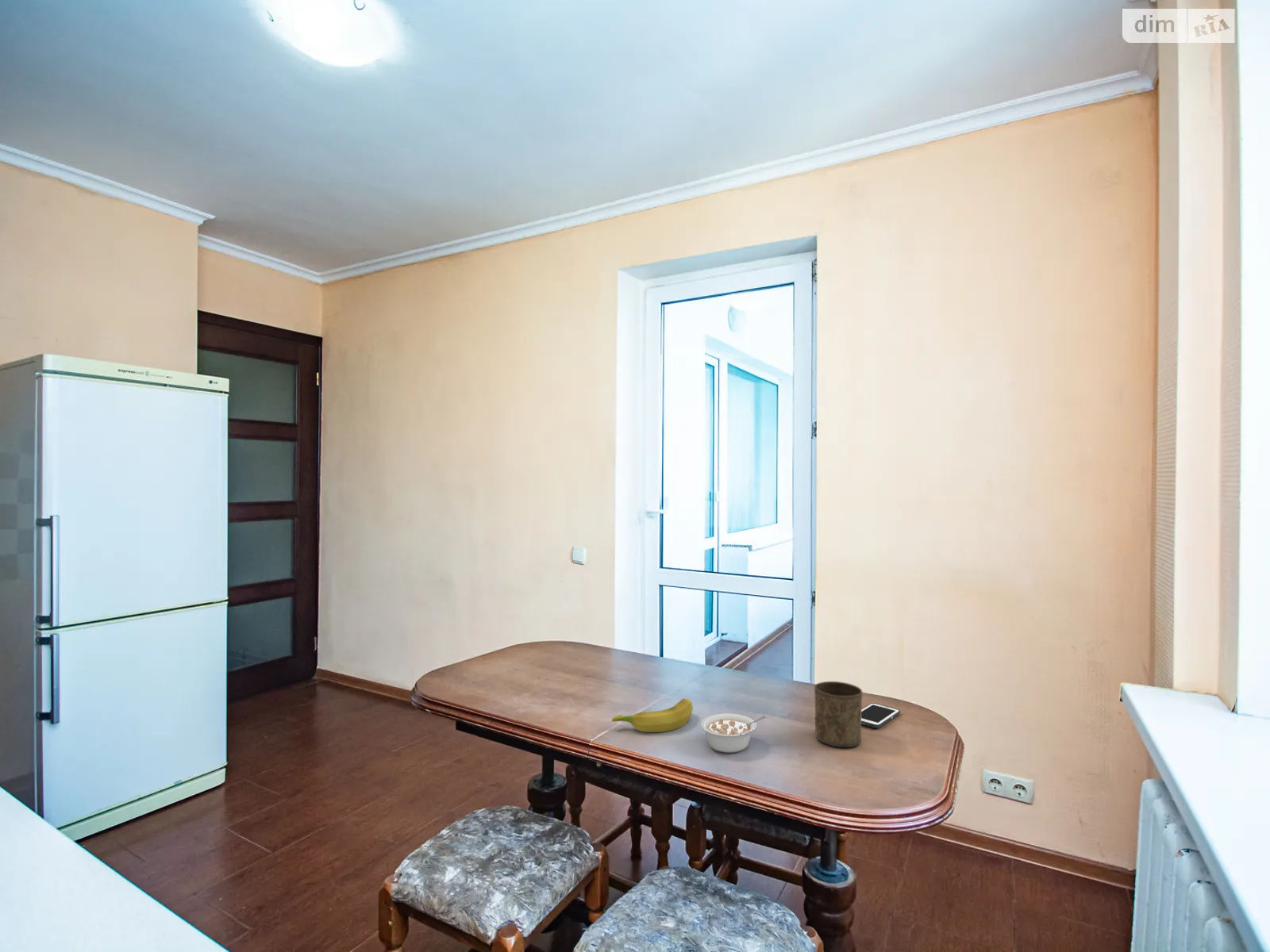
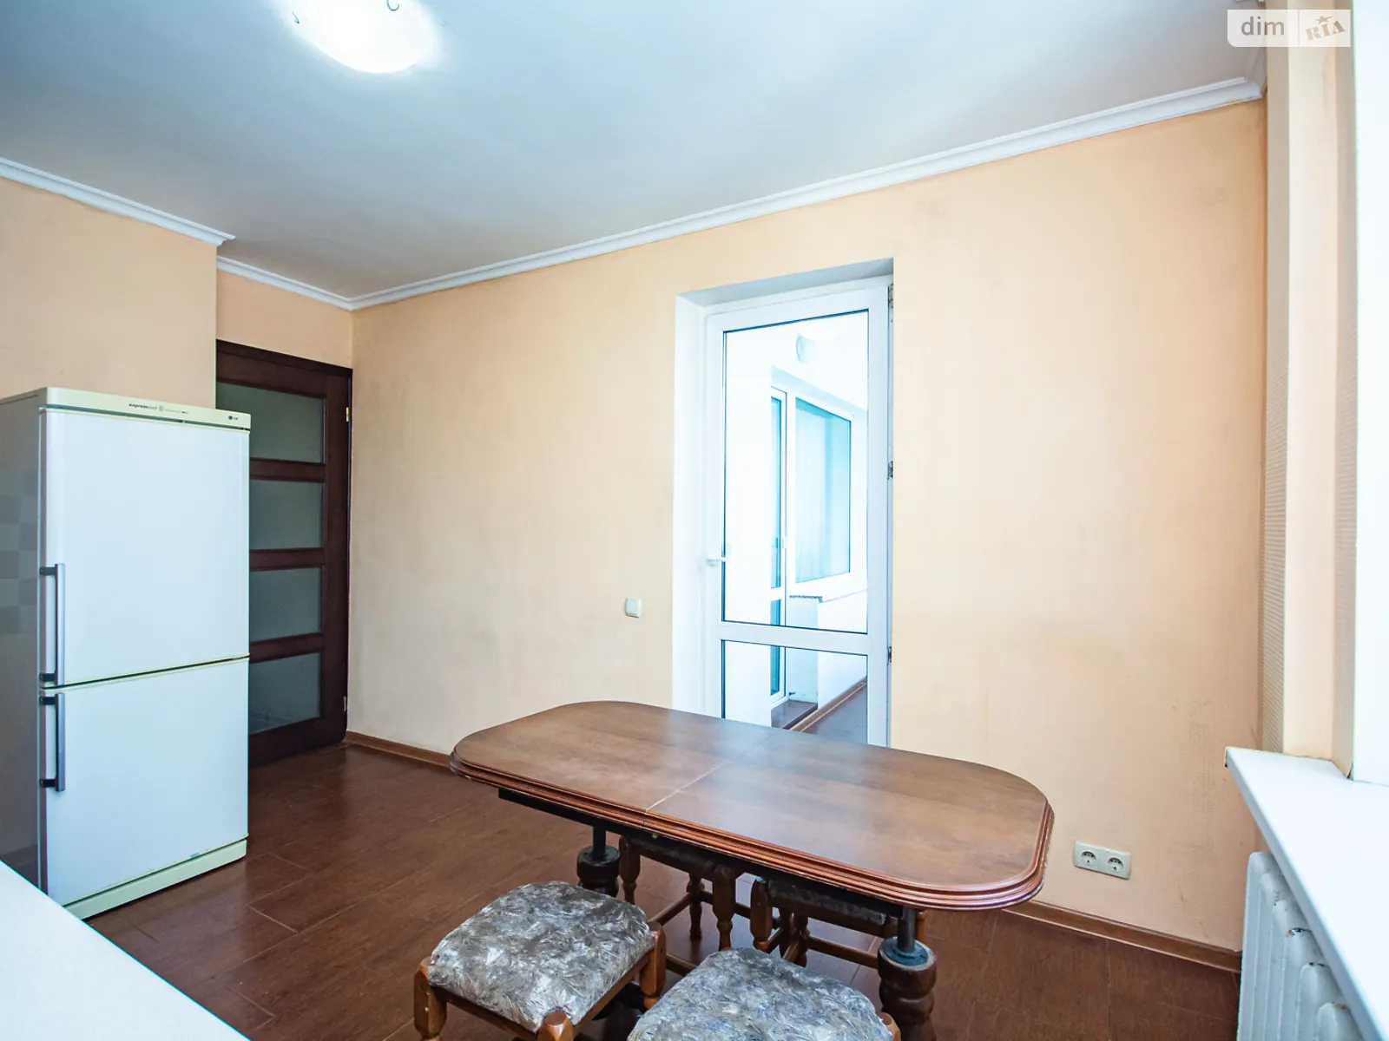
- banana [611,697,694,733]
- cell phone [861,702,901,729]
- cup [814,681,864,748]
- legume [700,713,767,754]
